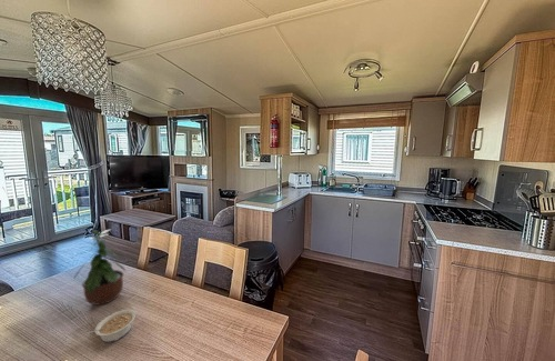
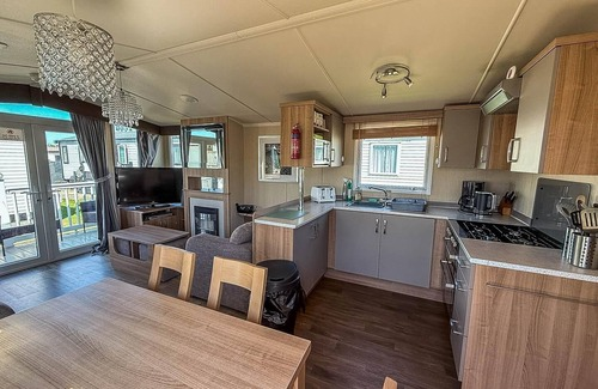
- potted plant [73,229,127,307]
- legume [83,309,137,343]
